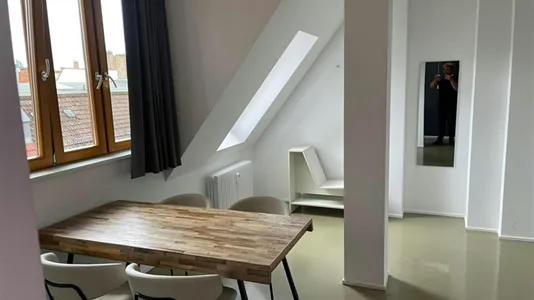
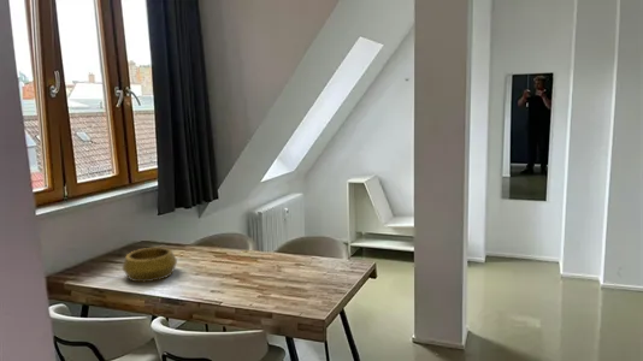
+ decorative bowl [120,247,178,283]
